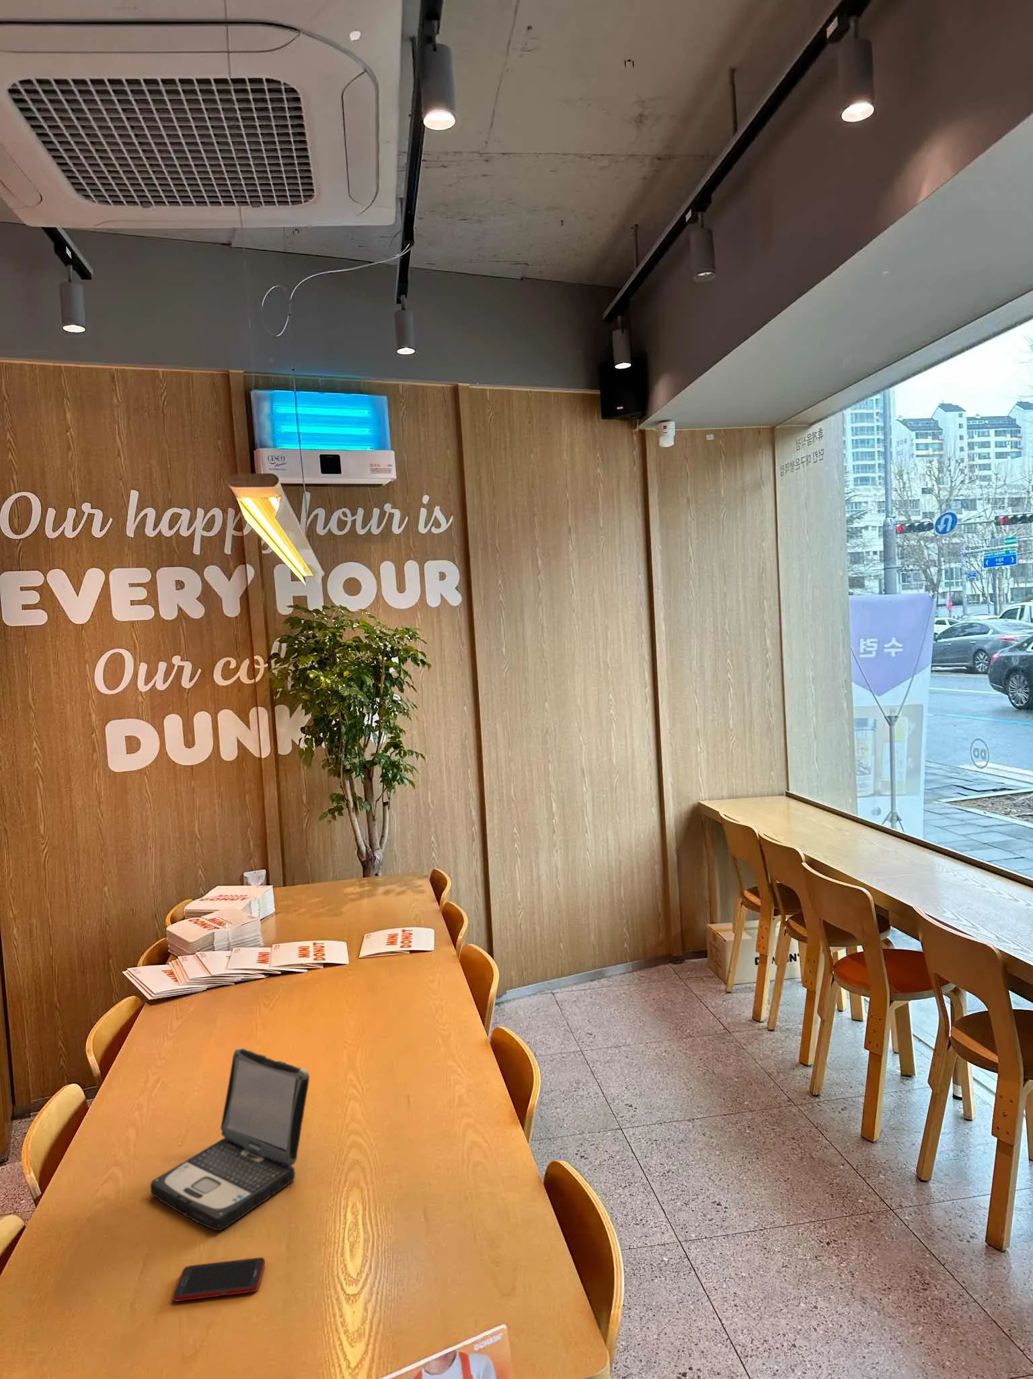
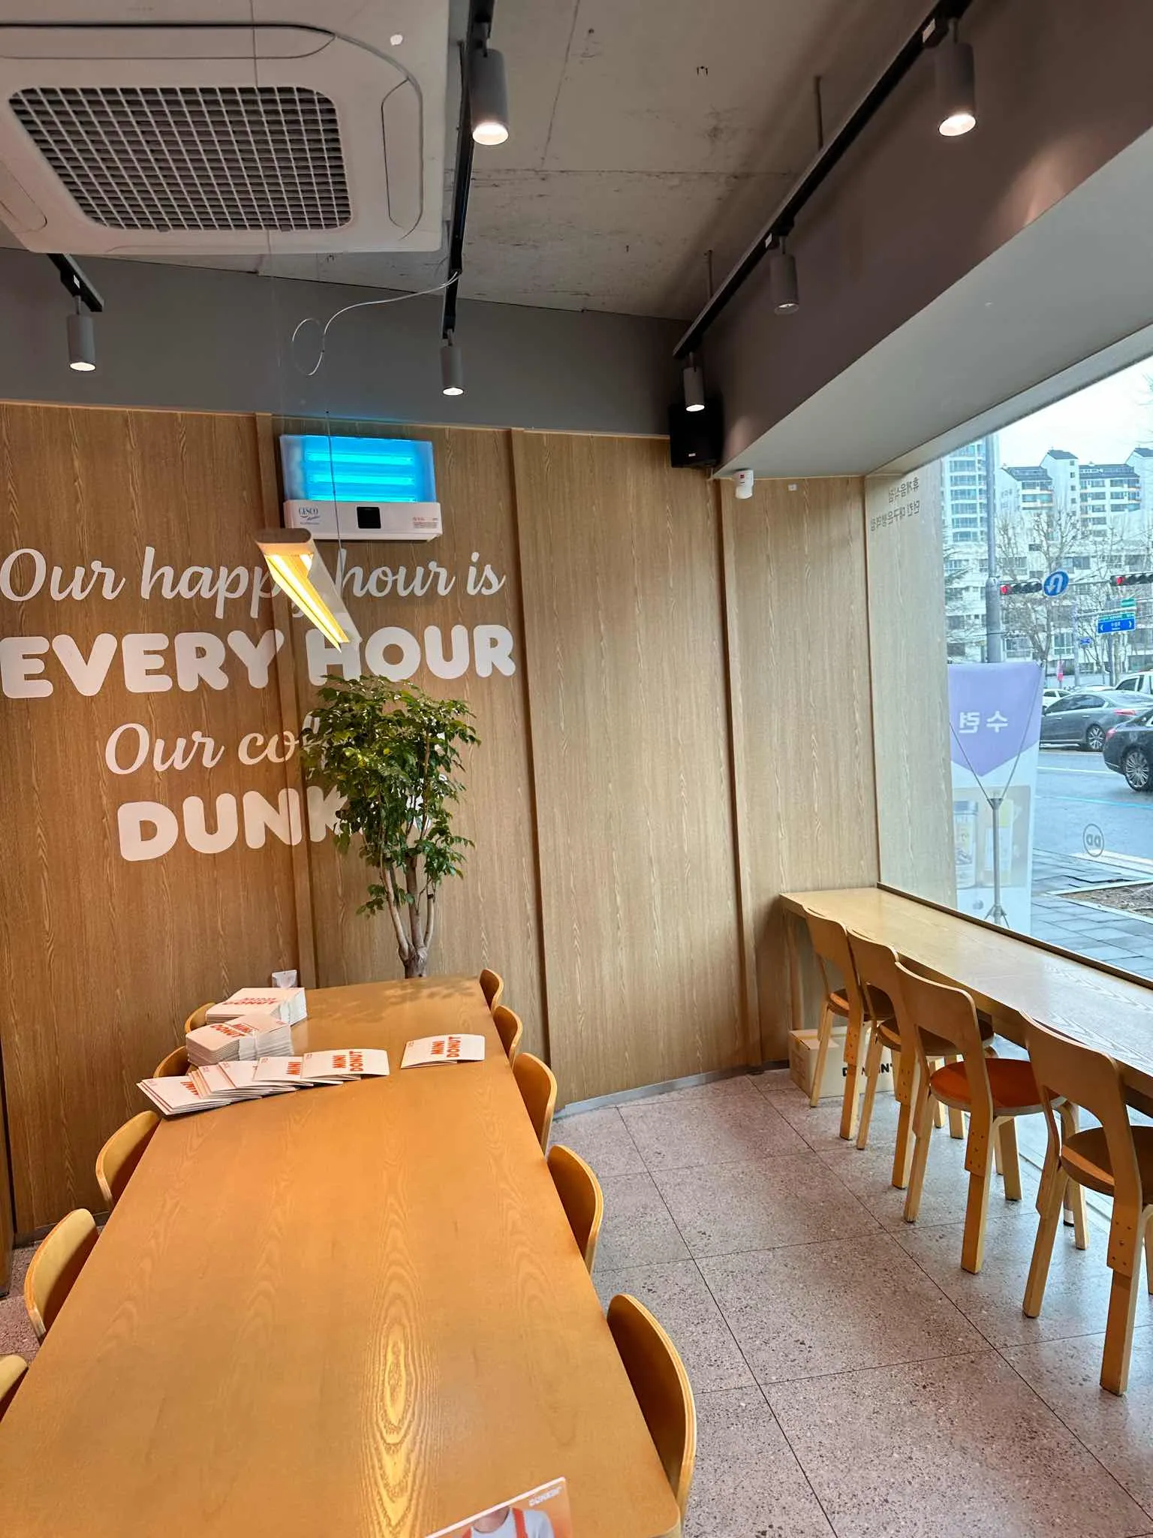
- cell phone [173,1256,266,1302]
- laptop [150,1047,310,1231]
